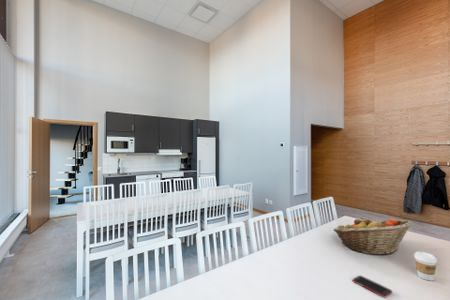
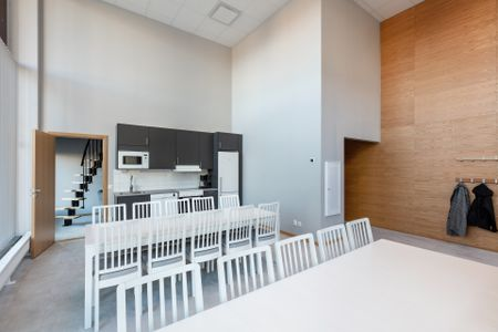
- cell phone [352,275,393,298]
- coffee cup [413,251,438,282]
- fruit basket [332,218,413,256]
